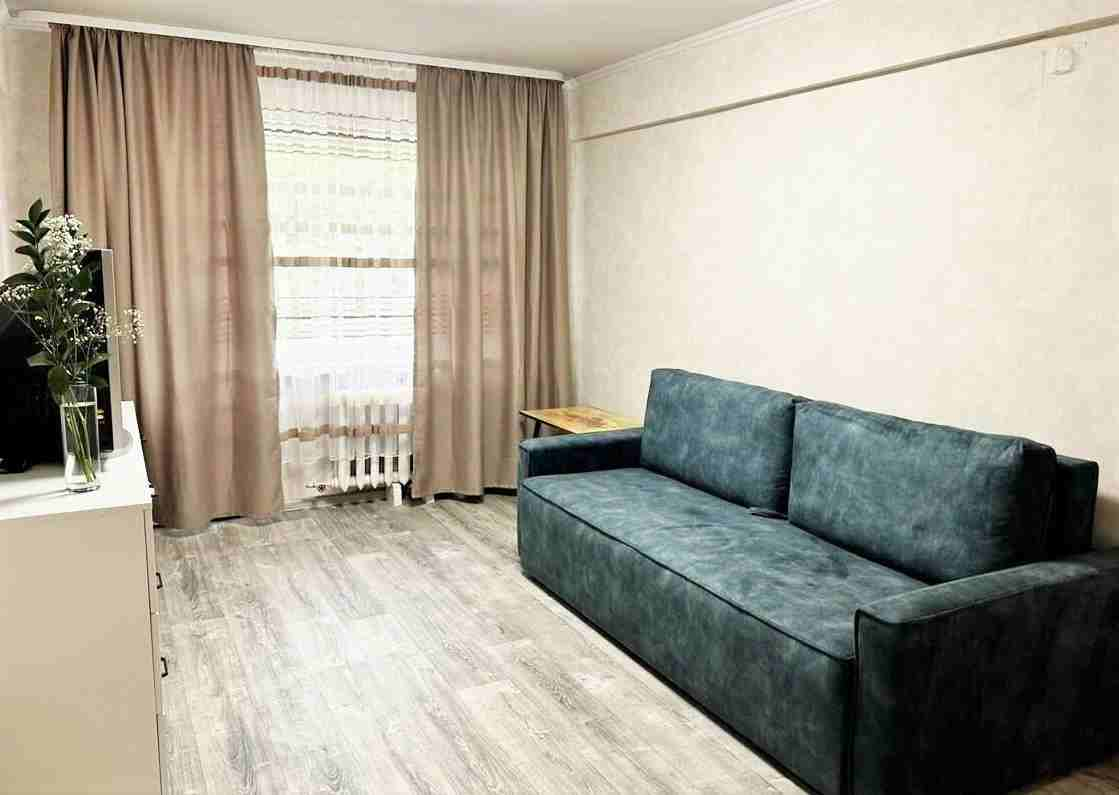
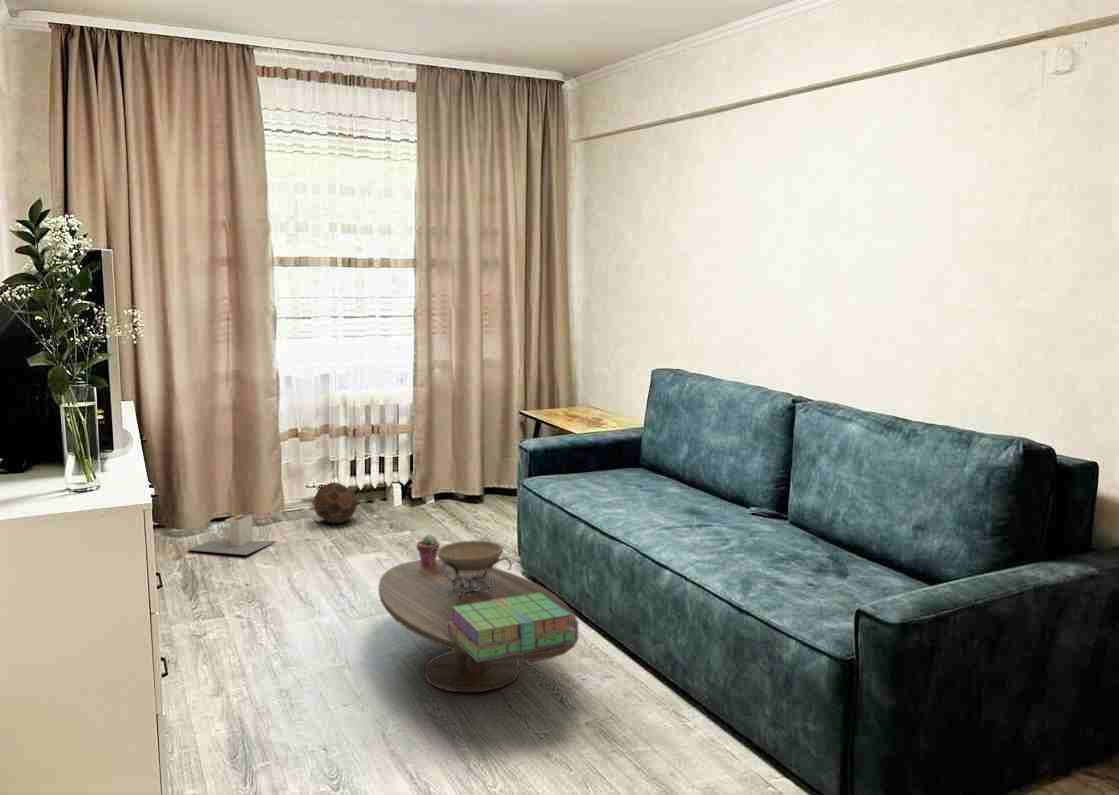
+ decorative bowl [430,539,513,595]
+ stack of books [448,593,576,661]
+ coffee table [378,559,579,694]
+ storage bin [187,510,278,556]
+ soccer ball [313,481,358,524]
+ potted succulent [416,533,441,566]
